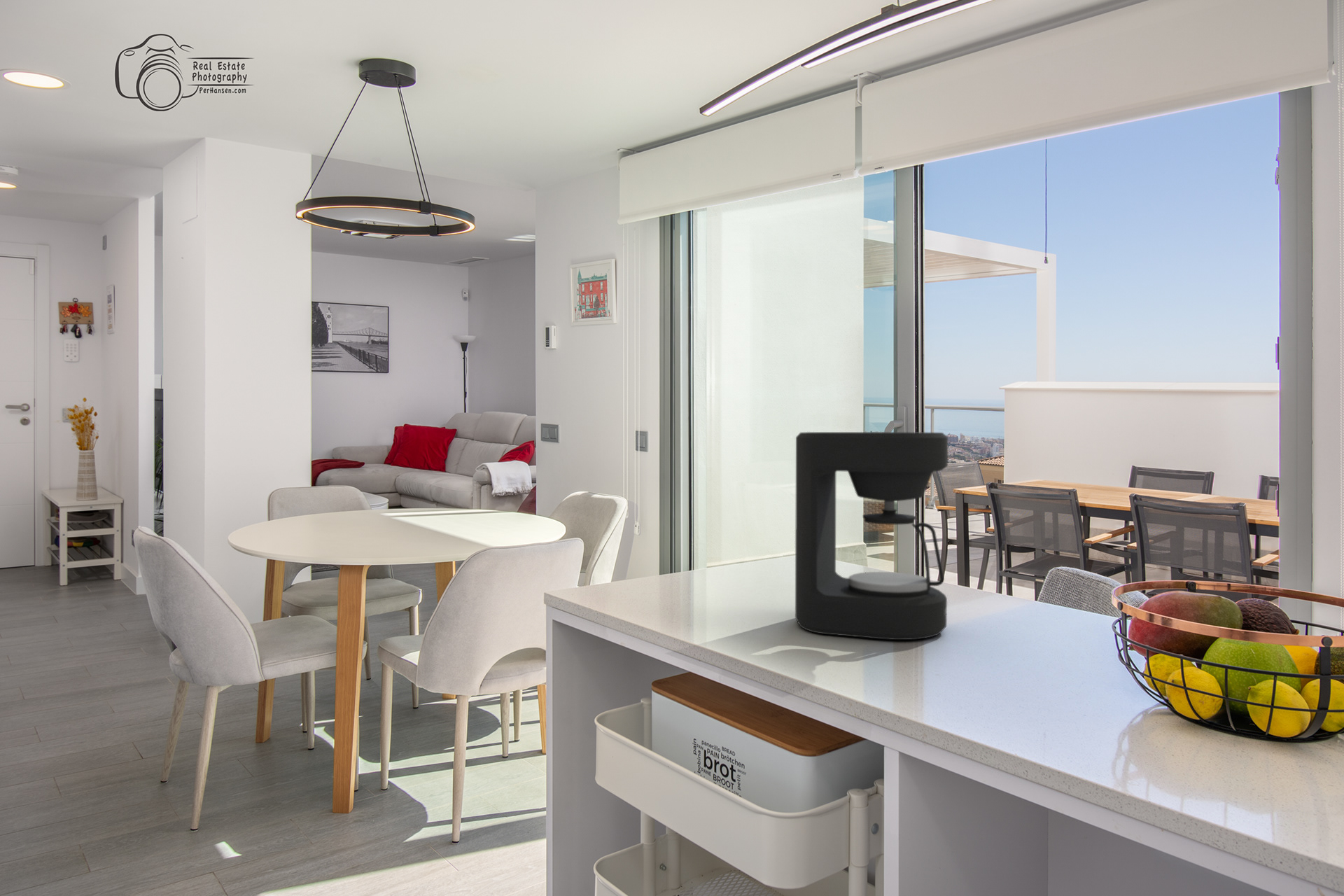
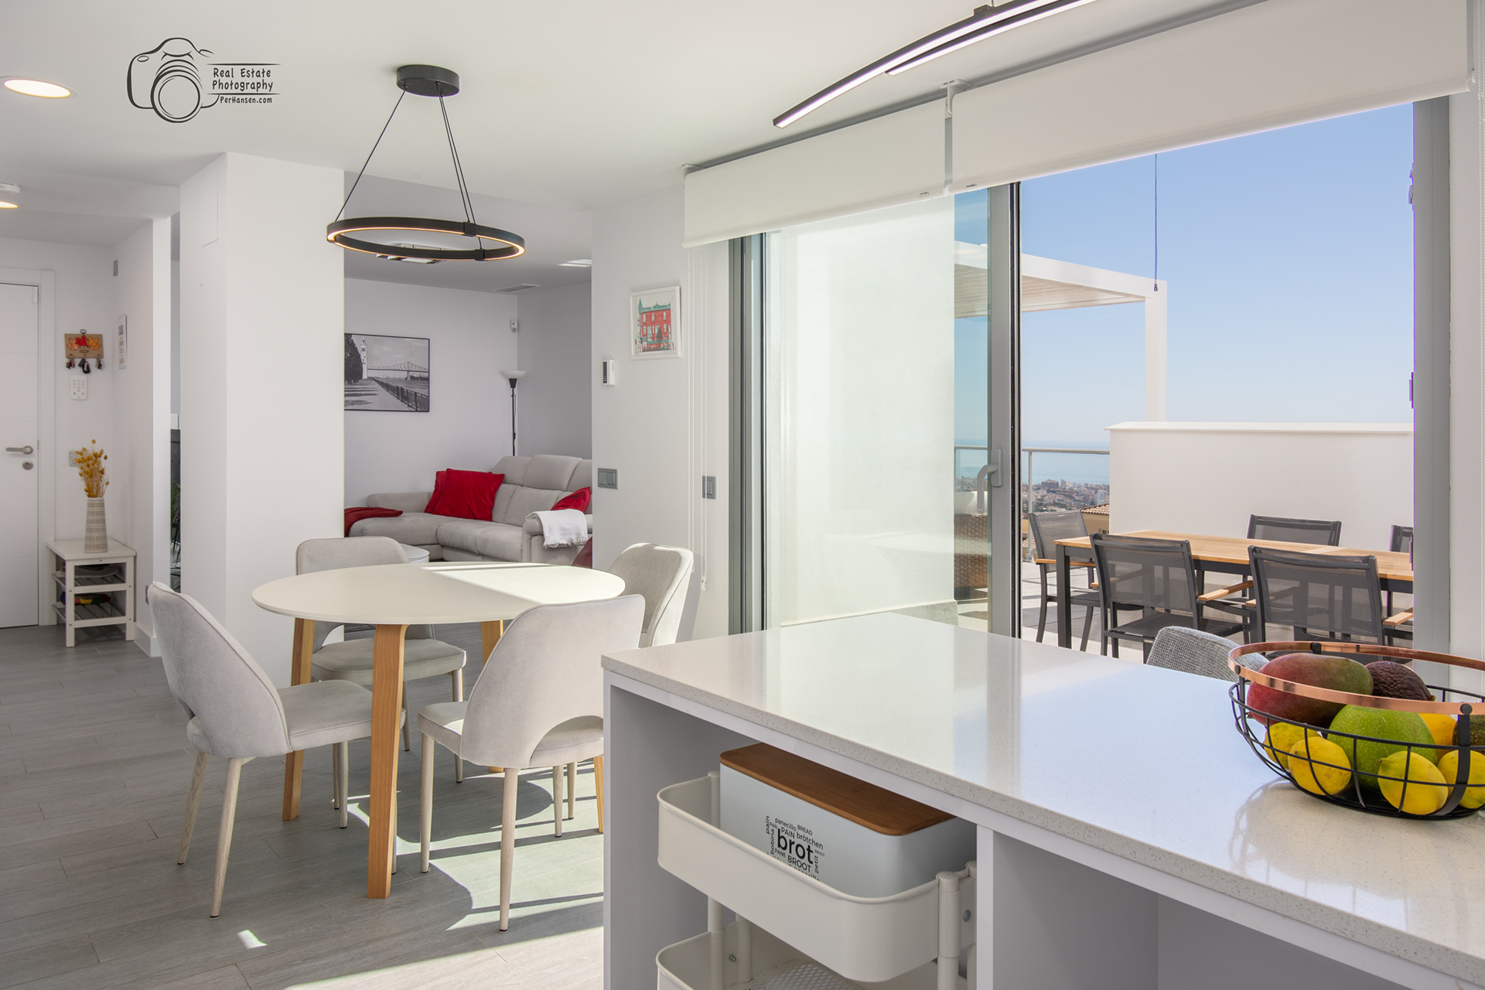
- coffee maker [794,431,949,640]
